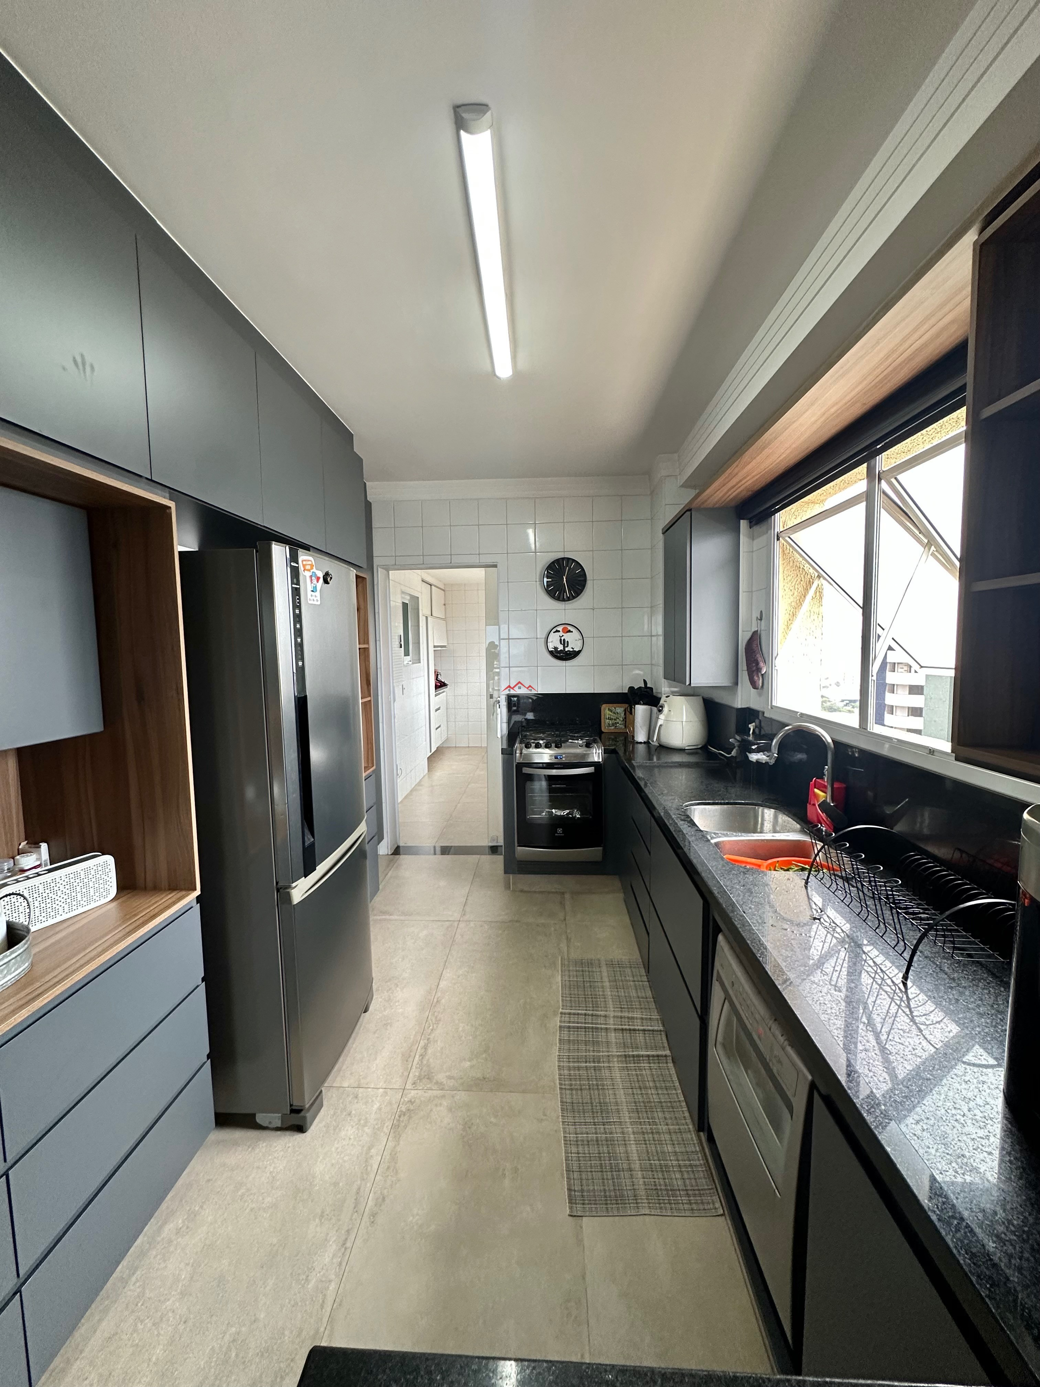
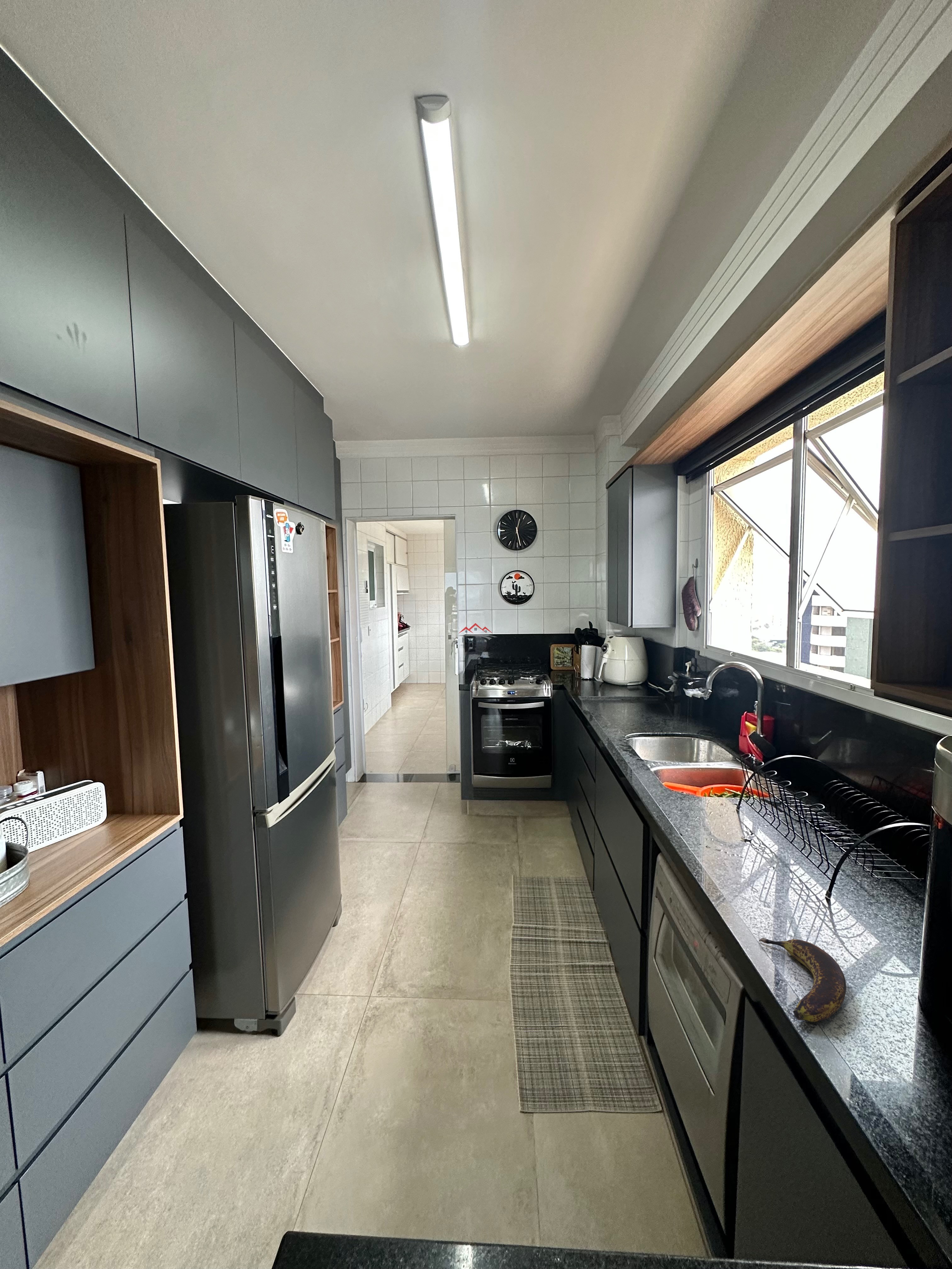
+ banana [759,938,847,1022]
